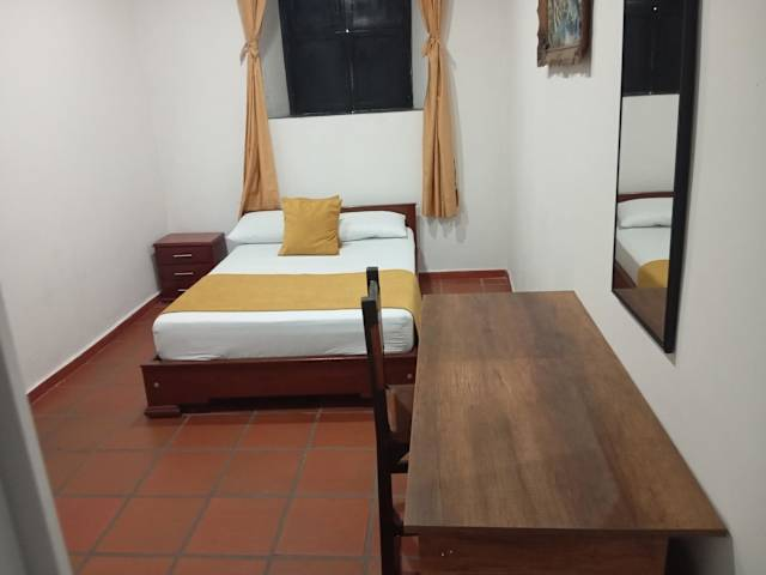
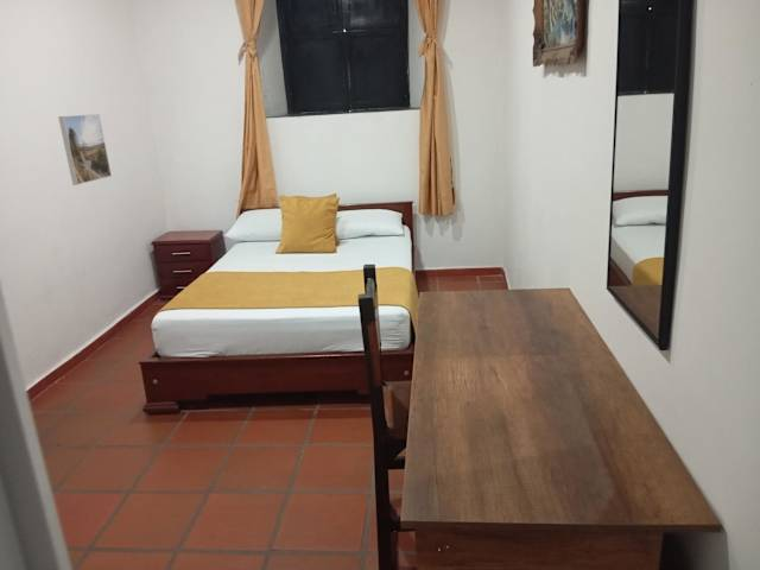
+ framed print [57,113,113,186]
